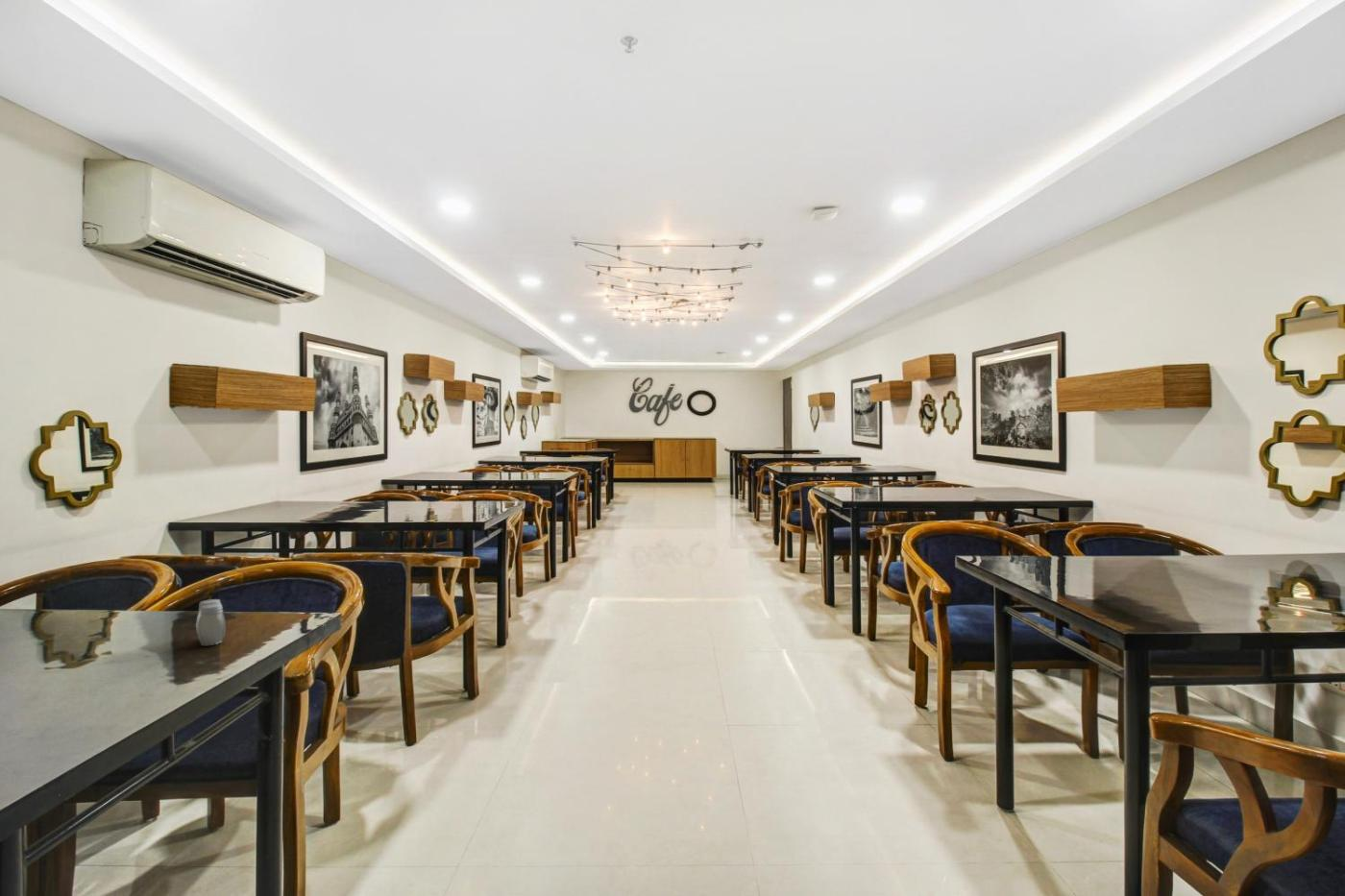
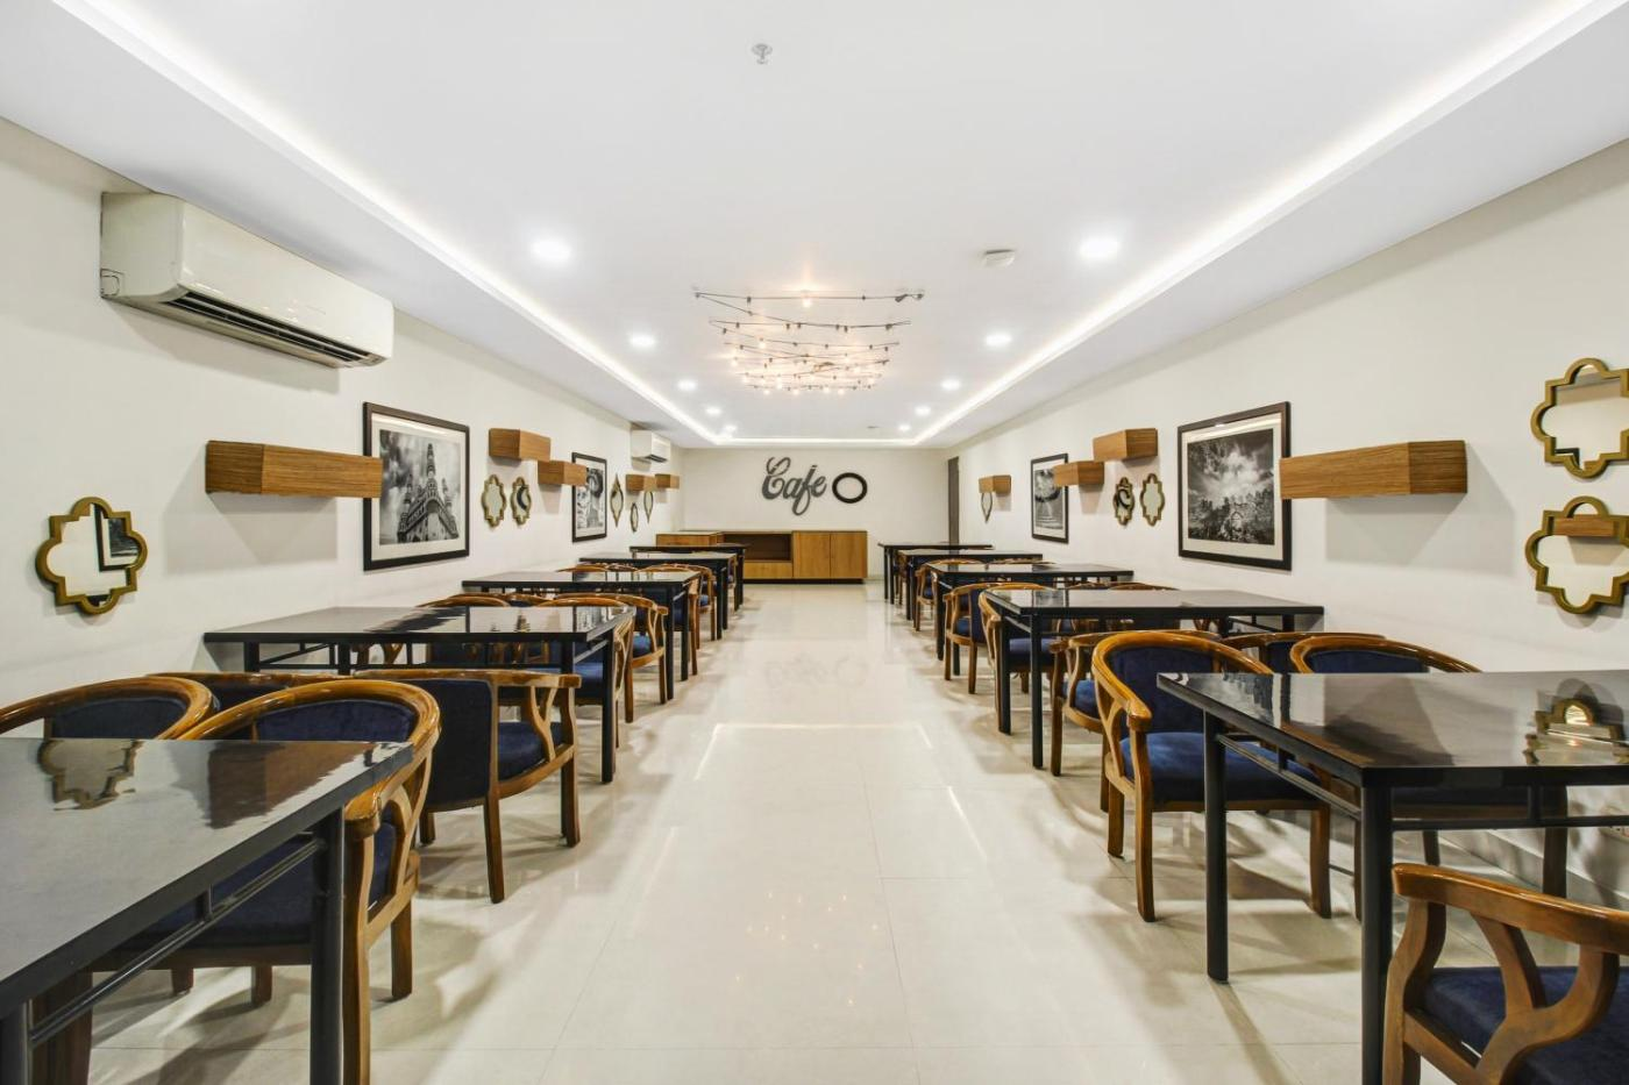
- salt and pepper shaker [195,598,227,646]
